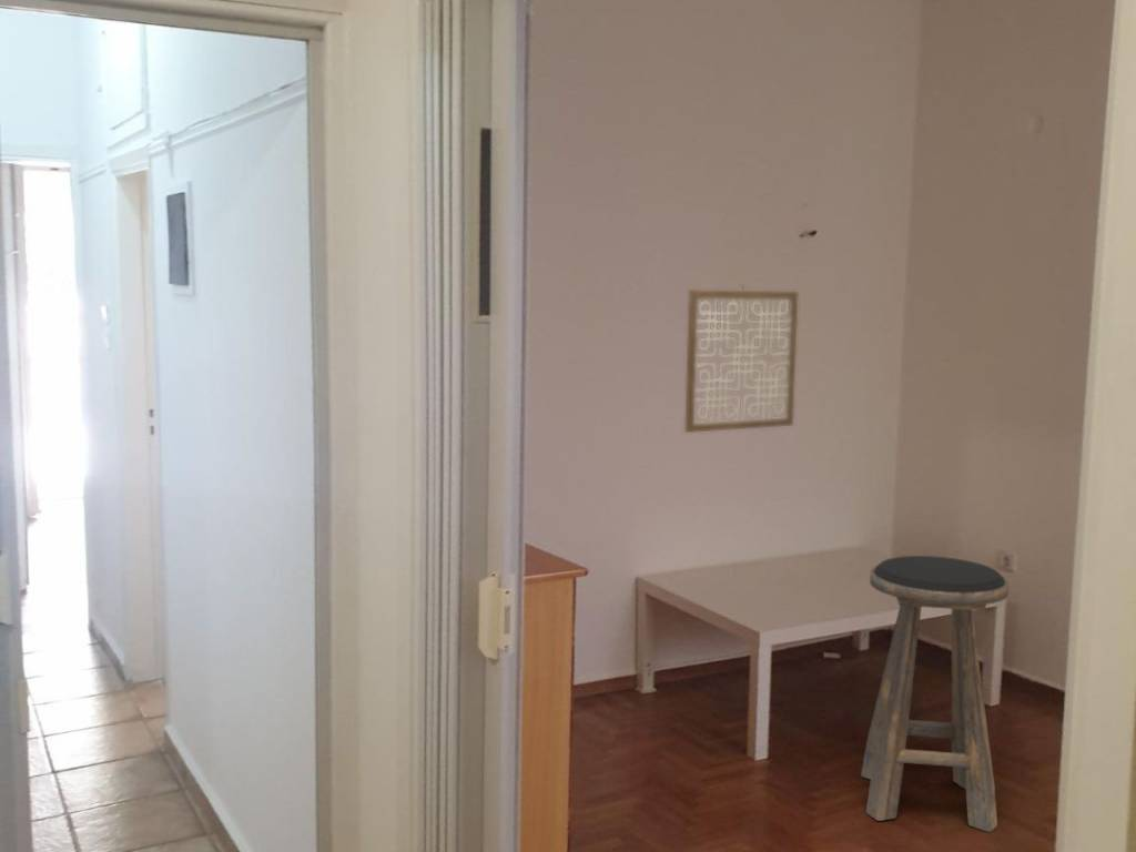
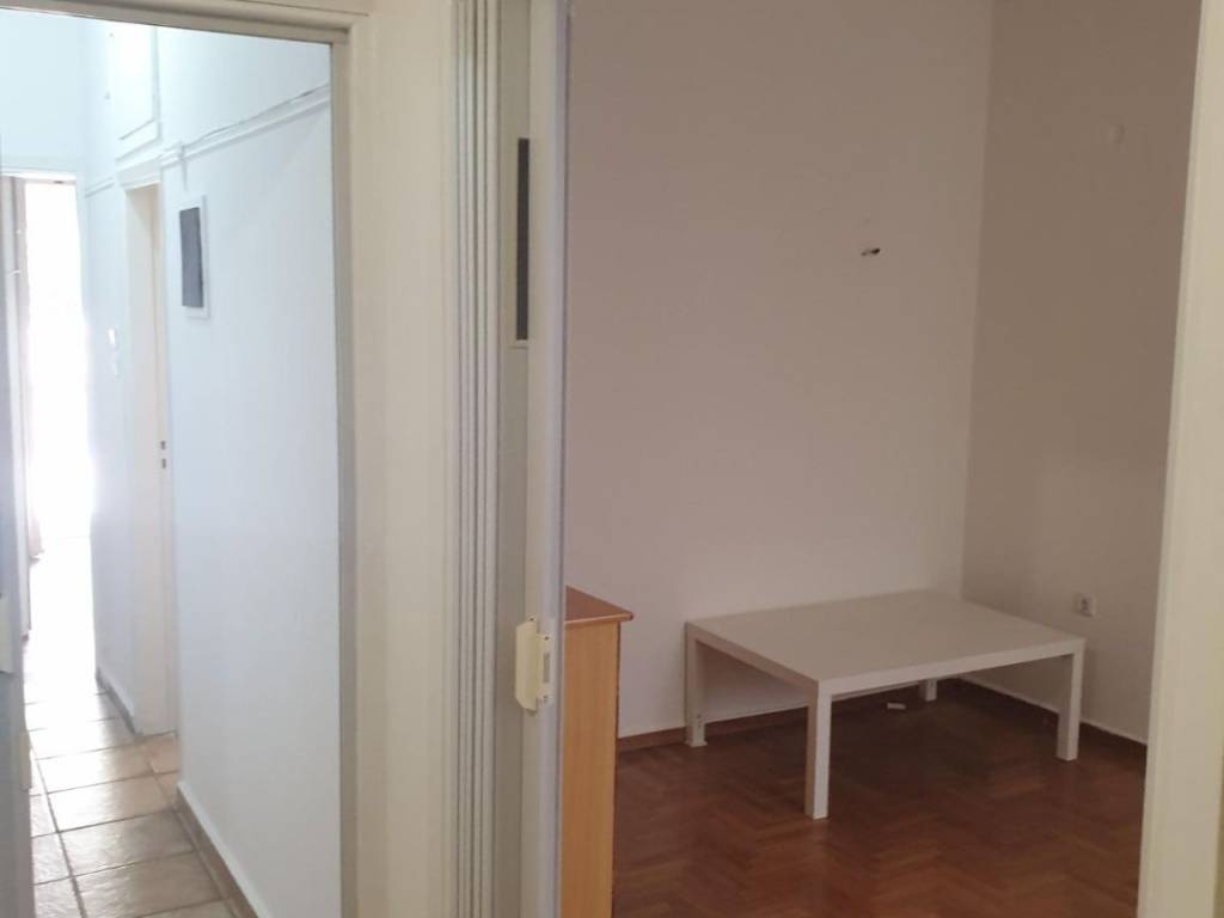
- wall art [683,284,800,434]
- stool [860,555,1010,833]
